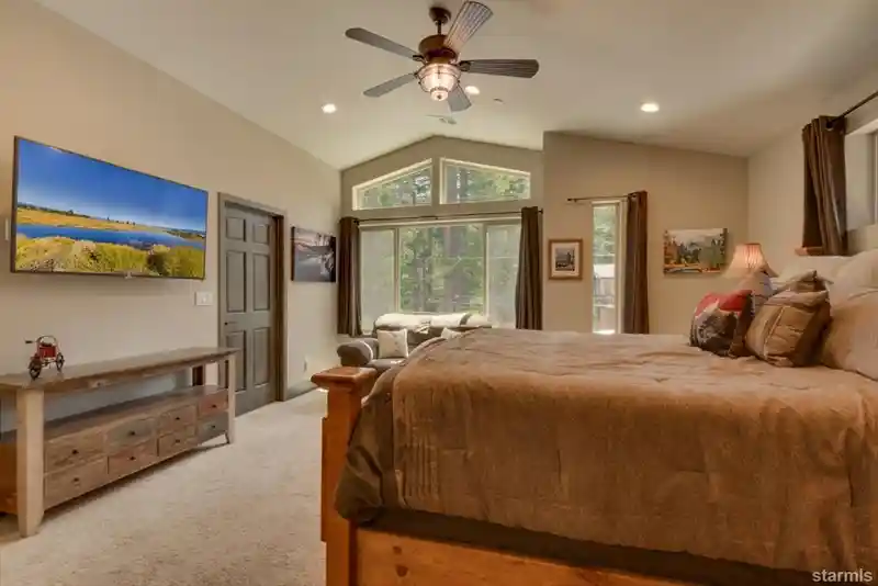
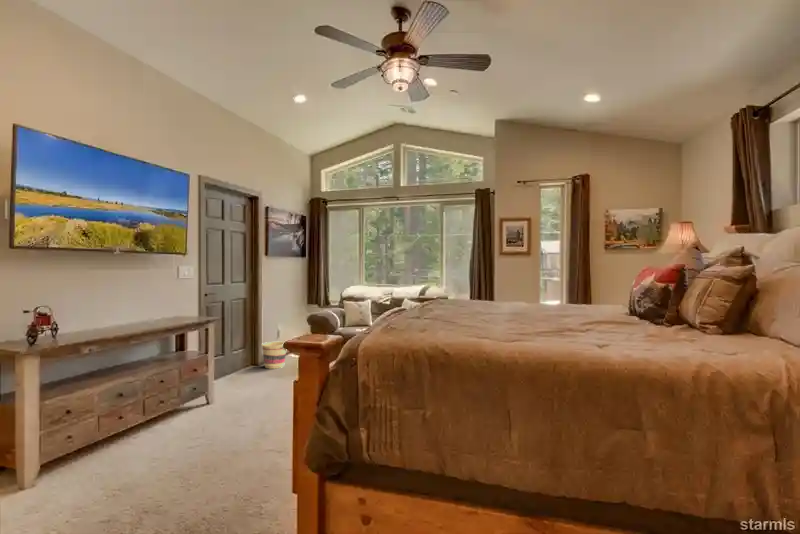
+ basket [261,341,287,369]
